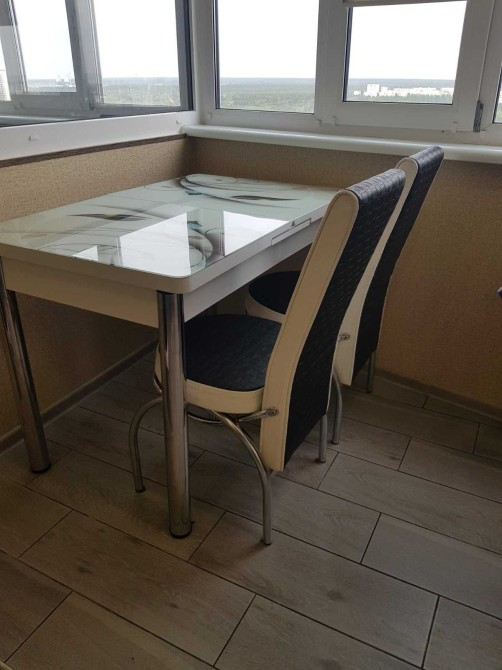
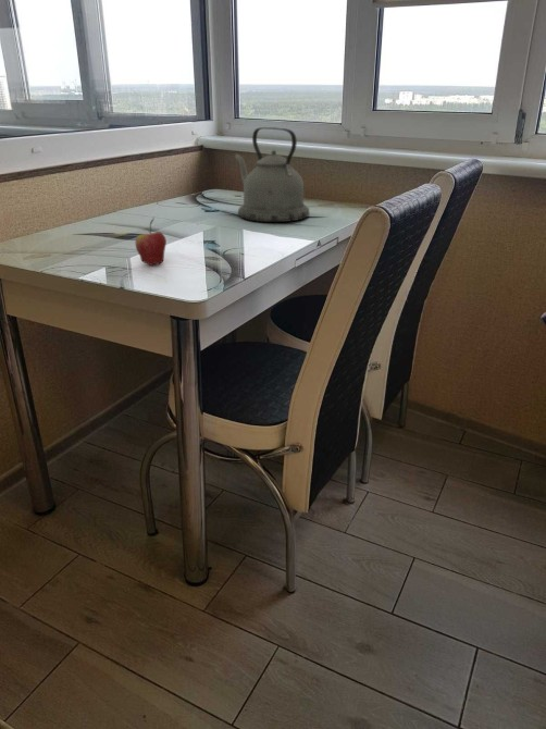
+ fruit [135,215,167,267]
+ kettle [234,126,310,223]
